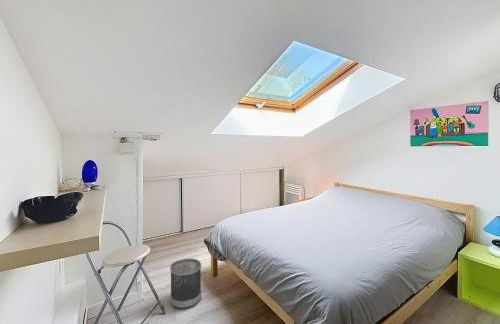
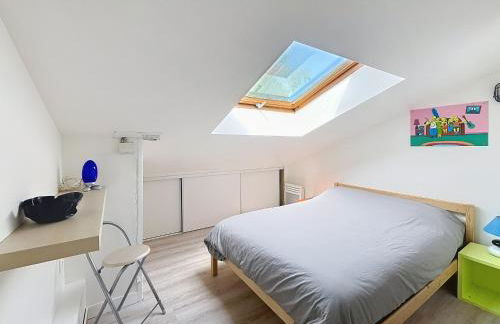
- wastebasket [169,258,202,310]
